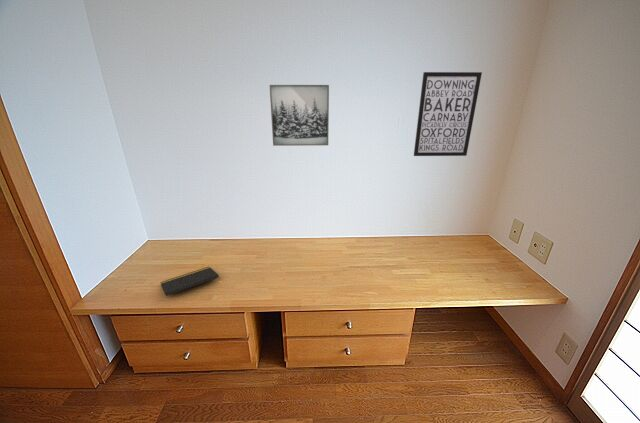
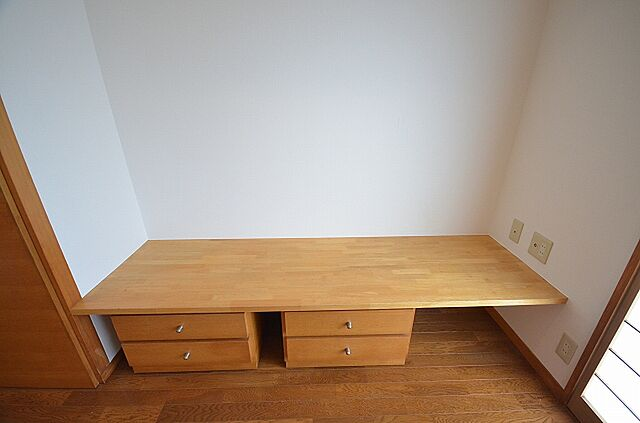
- notepad [159,266,221,297]
- wall art [413,71,483,157]
- wall art [269,84,330,147]
